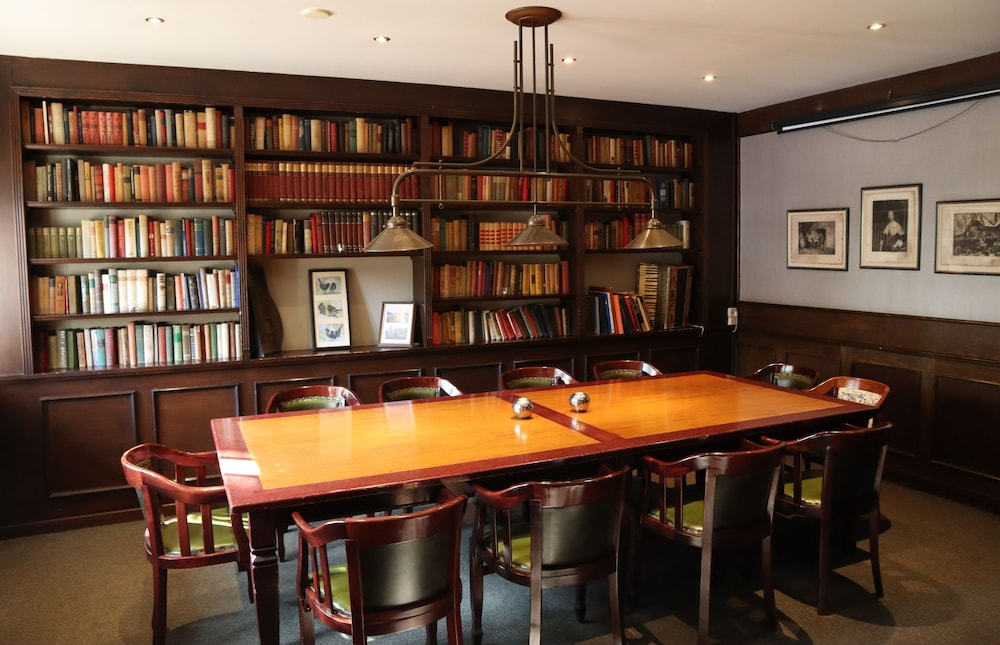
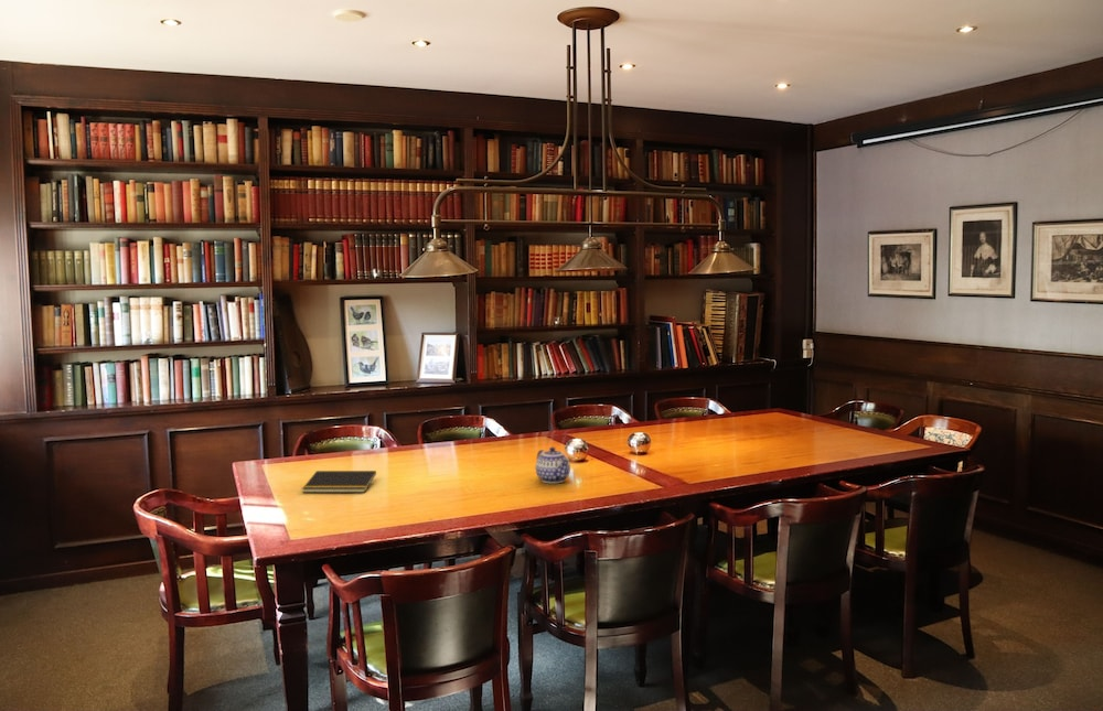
+ notepad [301,470,377,494]
+ teapot [535,445,571,484]
